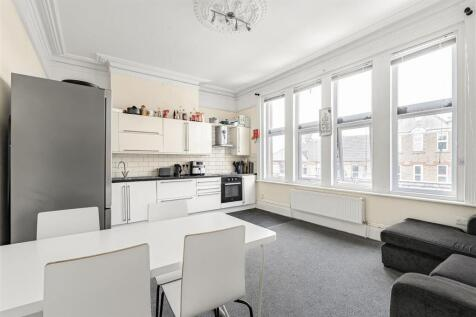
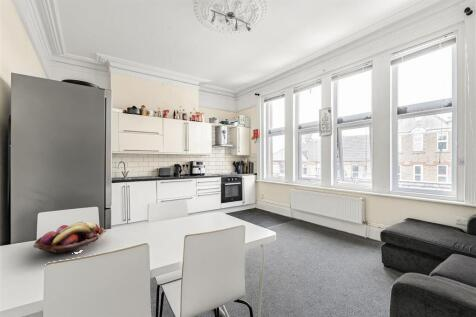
+ fruit basket [32,221,107,255]
